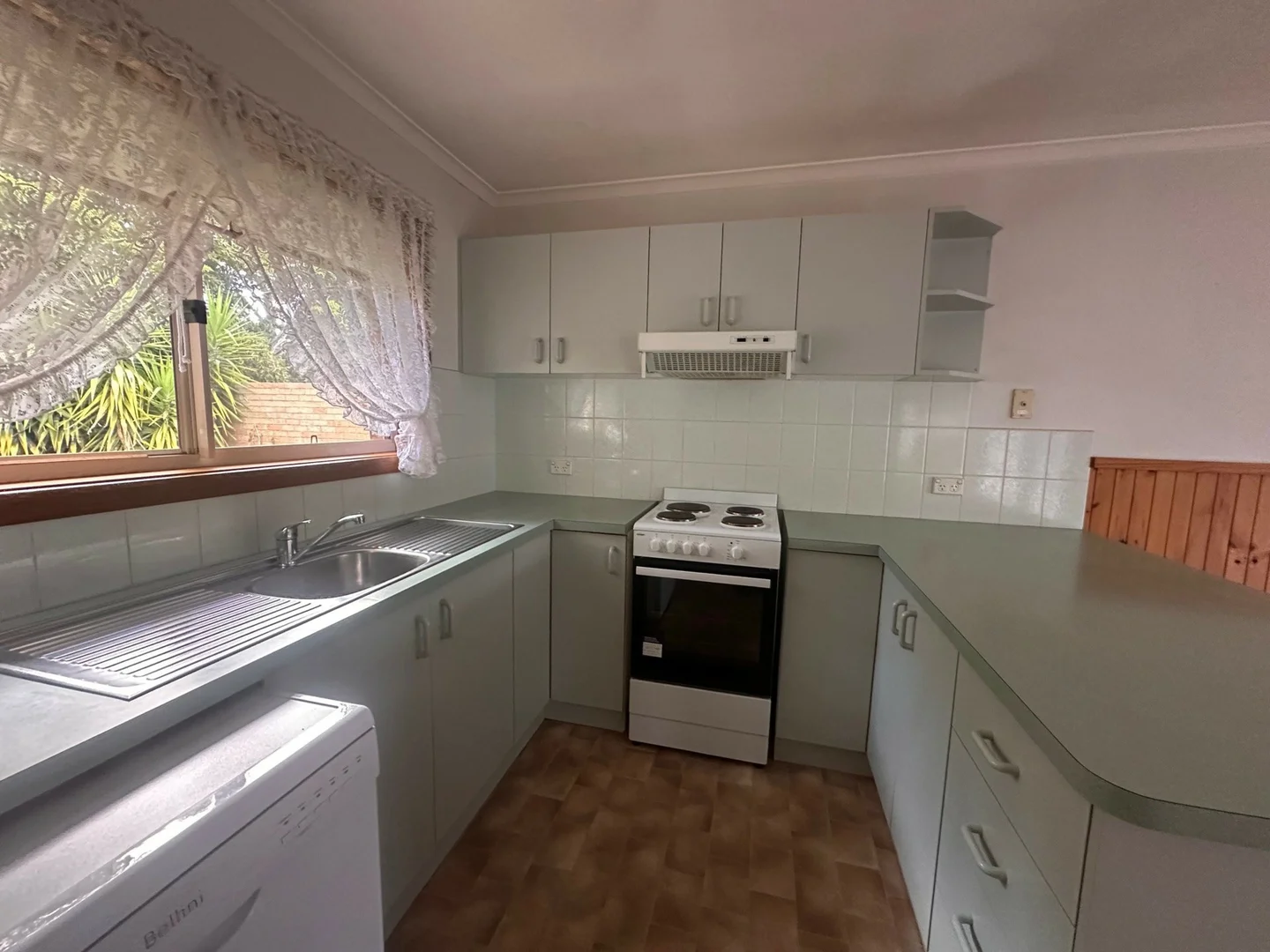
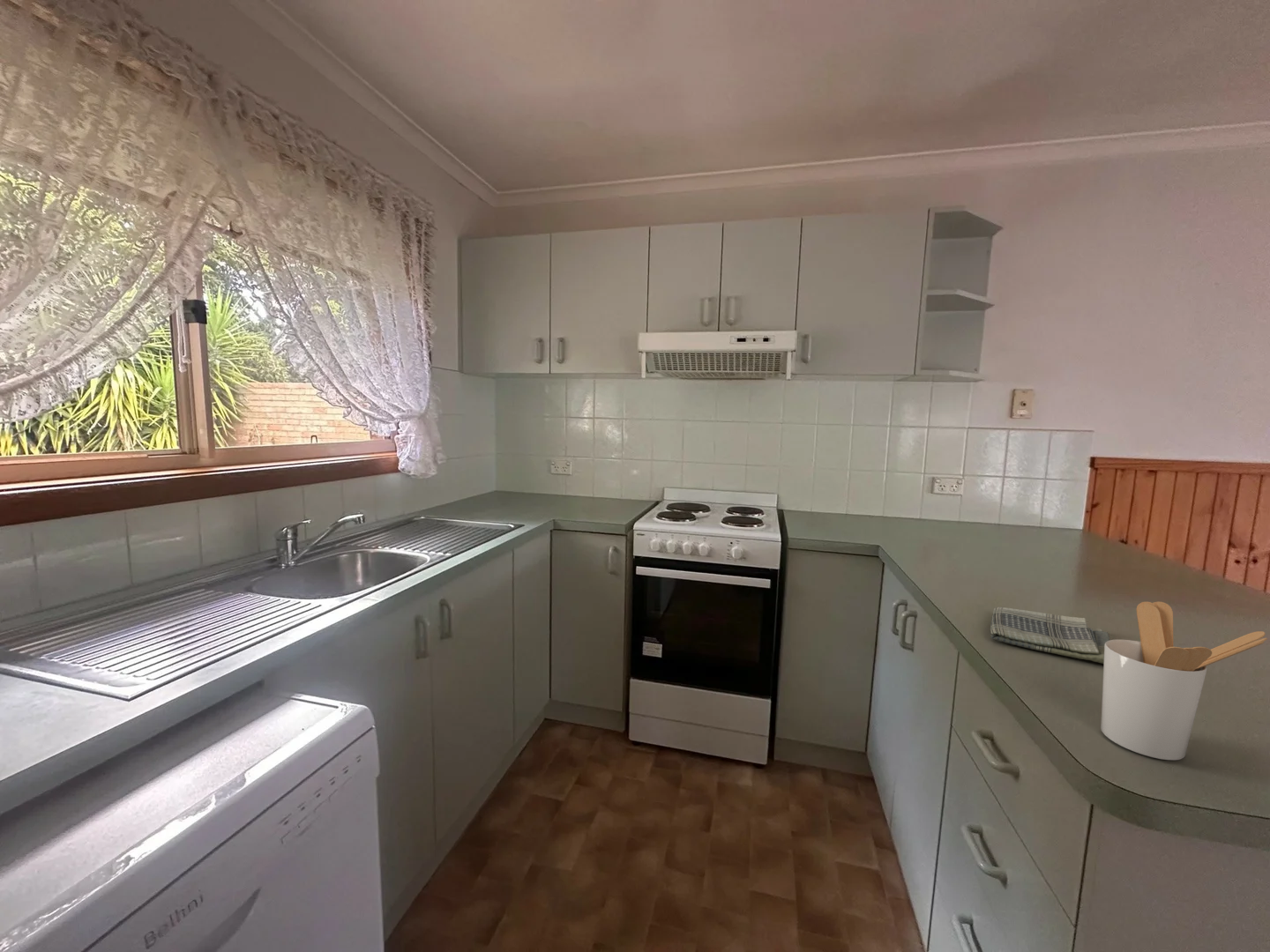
+ dish towel [990,606,1110,665]
+ utensil holder [1100,601,1268,761]
